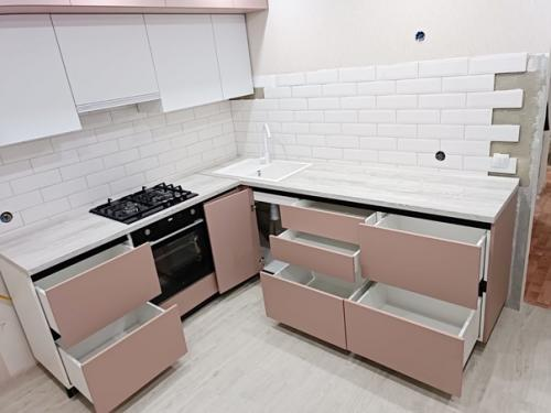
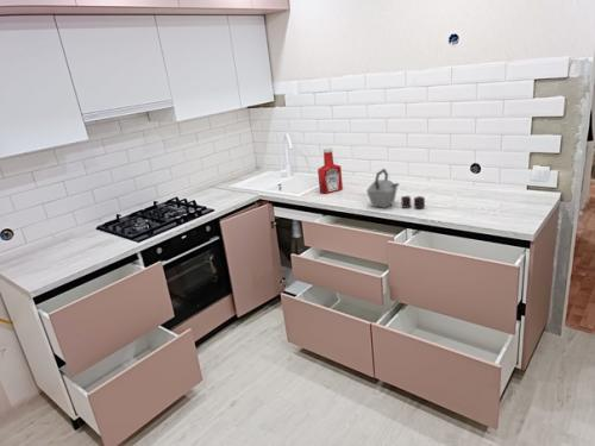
+ kettle [365,168,426,209]
+ soap bottle [317,147,344,195]
